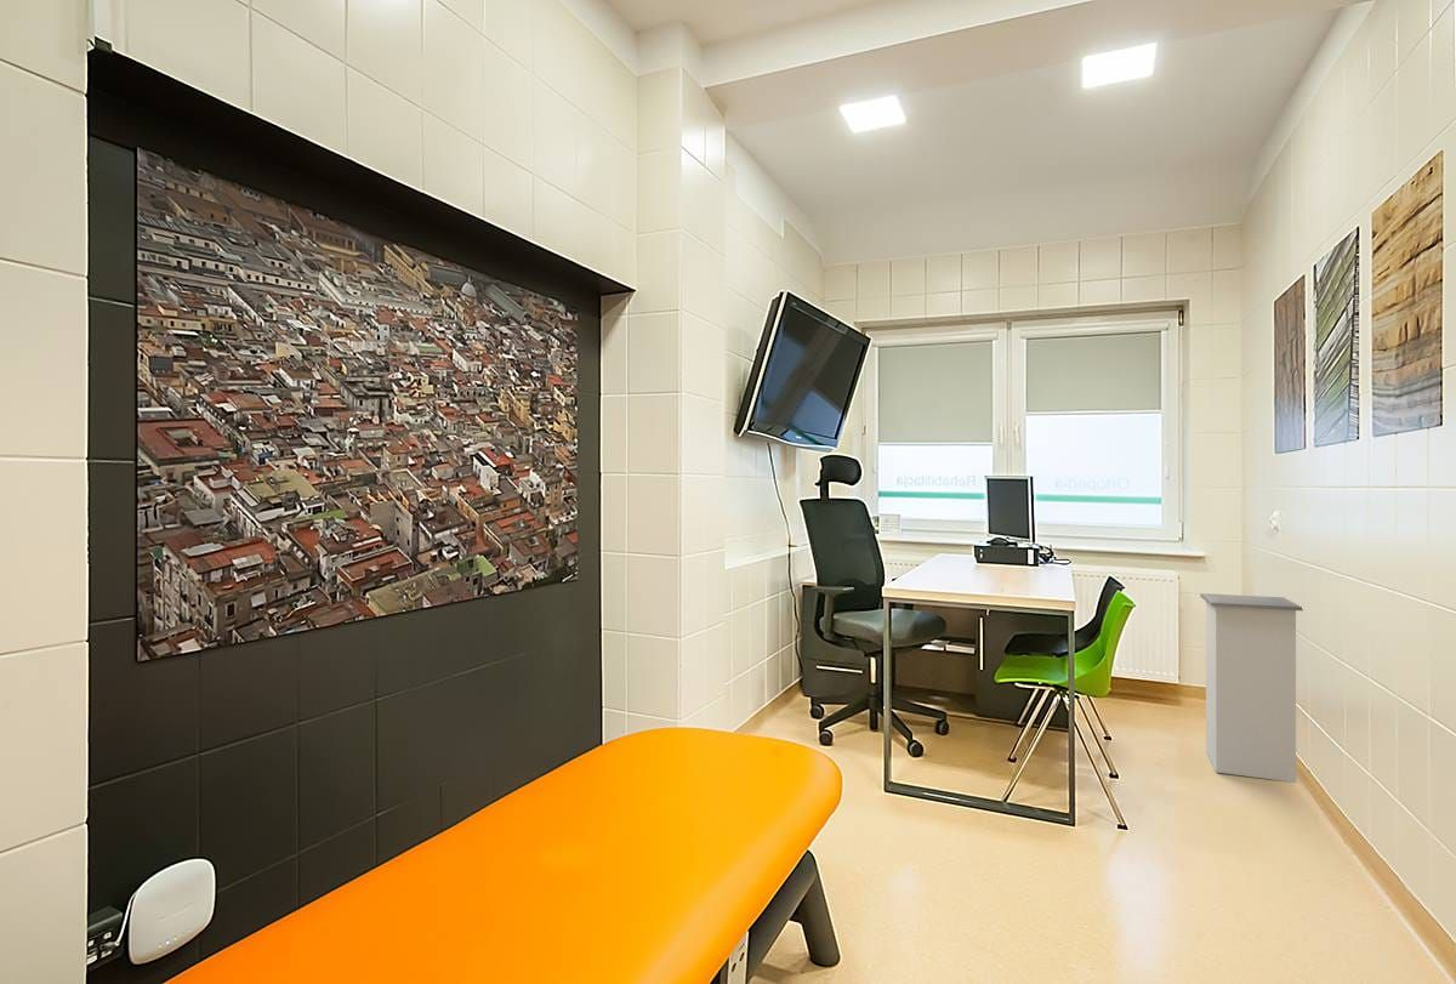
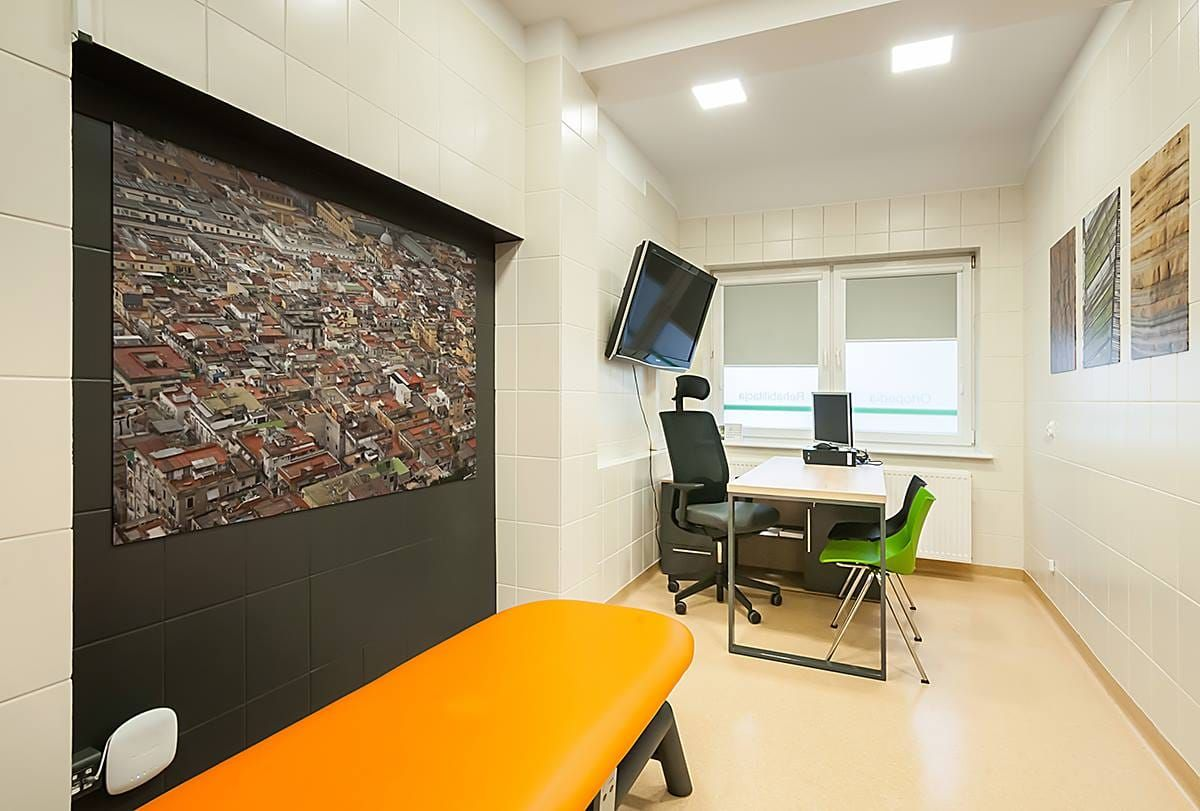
- trash can [1199,592,1304,784]
